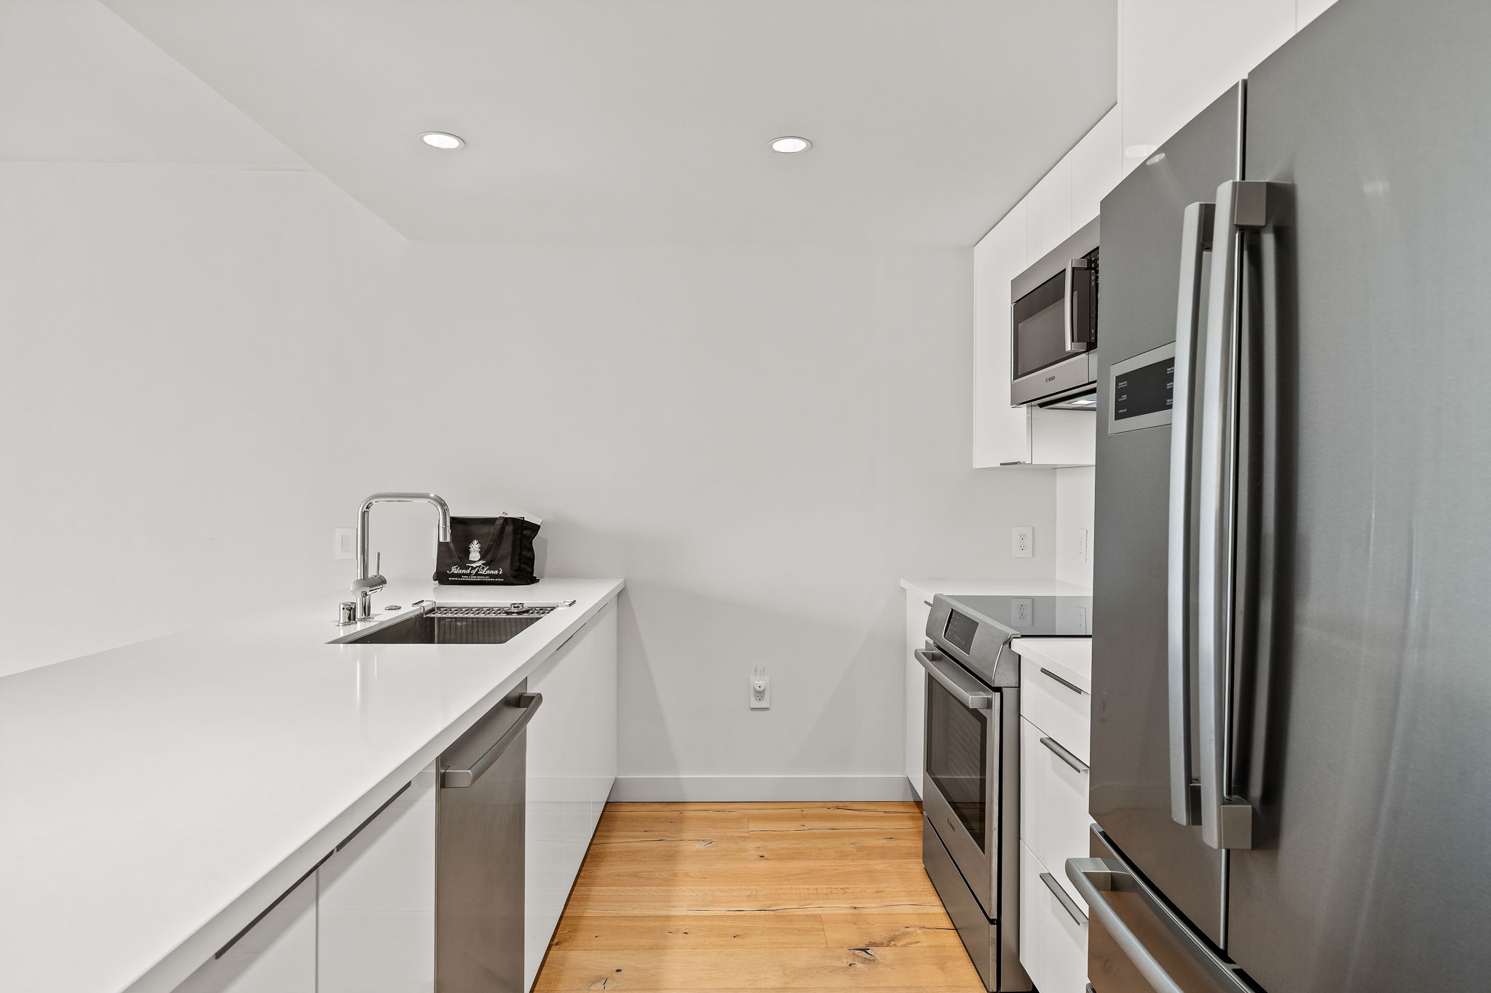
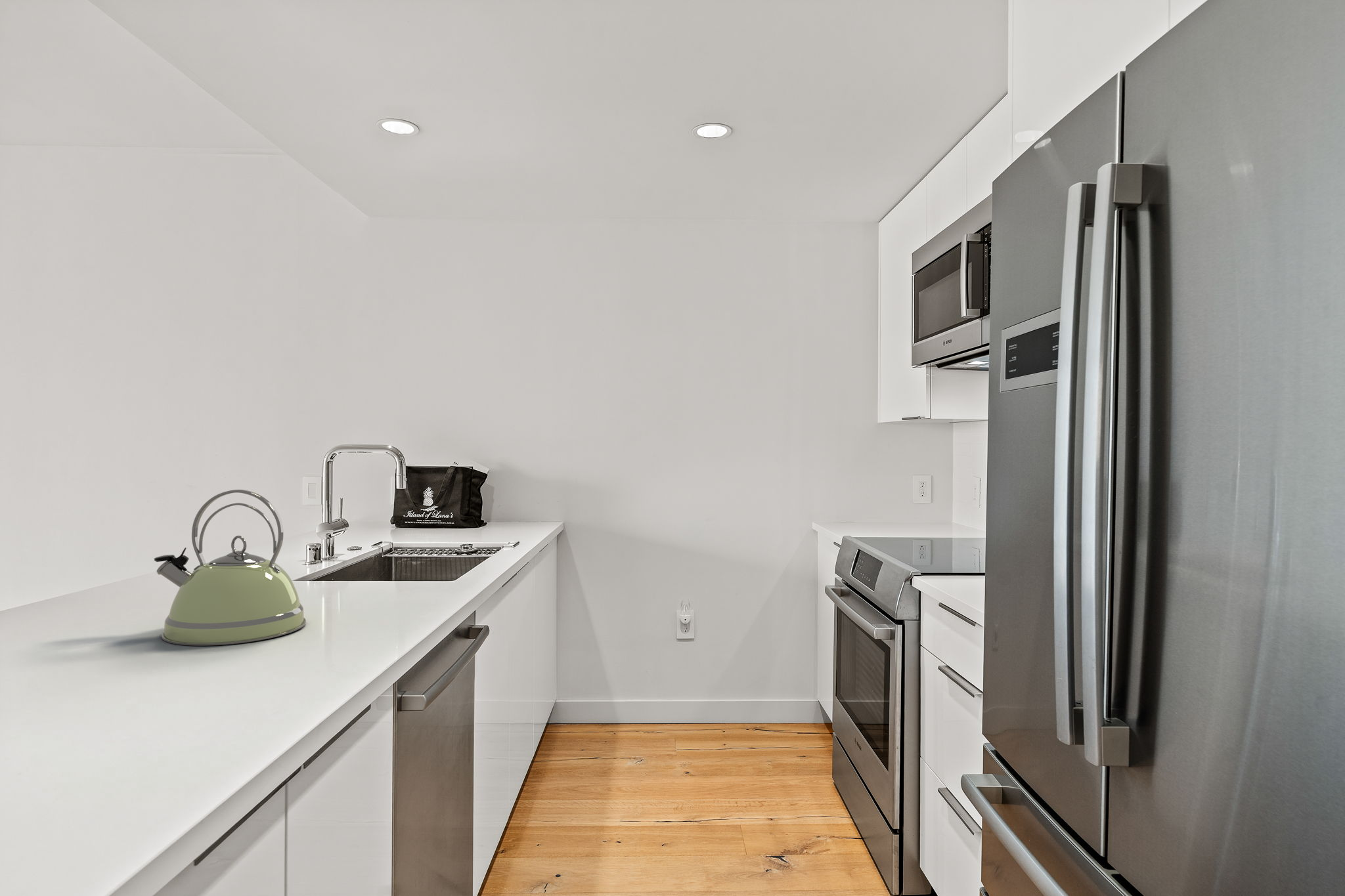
+ kettle [154,489,307,647]
